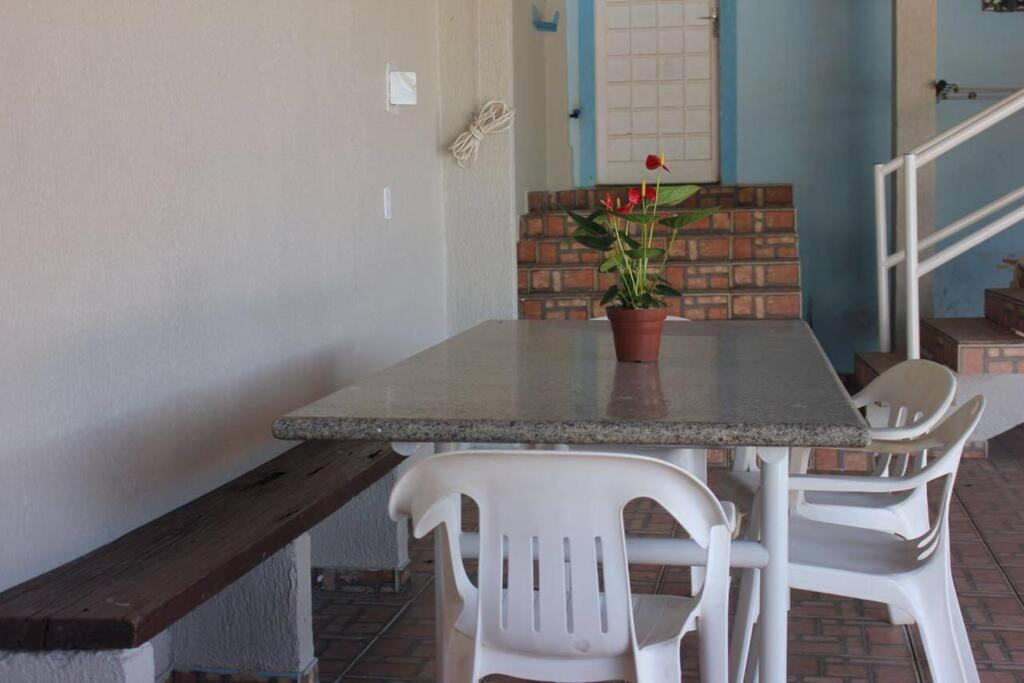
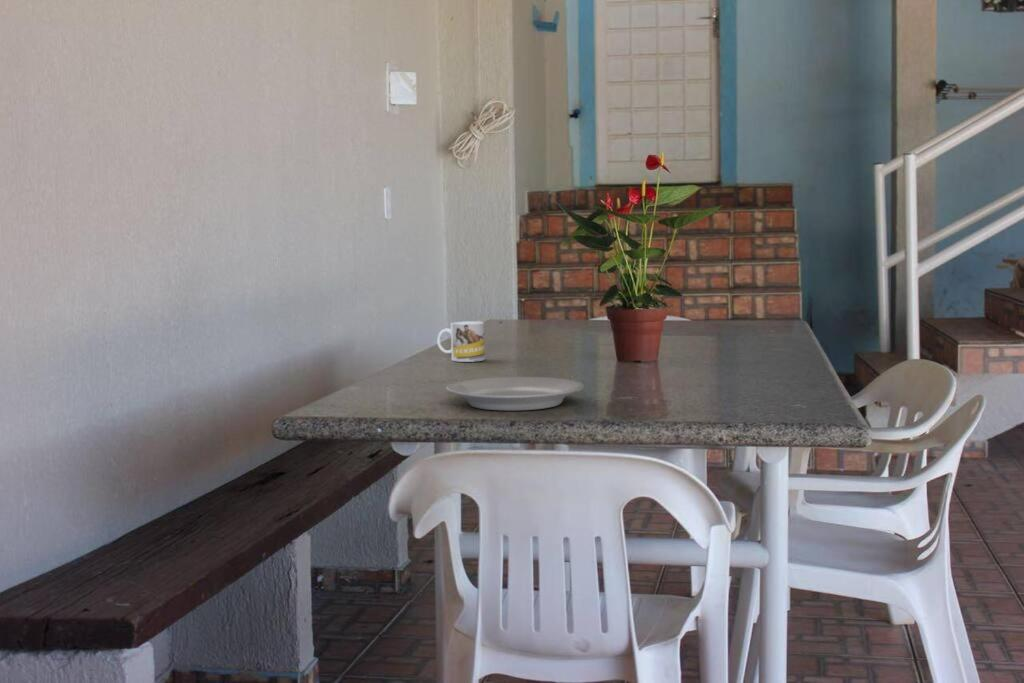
+ mug [436,320,486,363]
+ plate [445,376,585,412]
